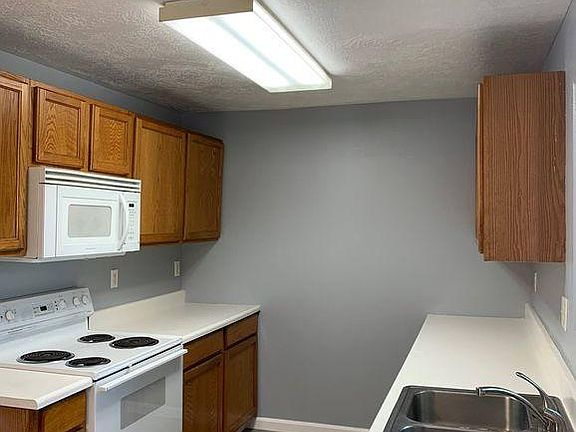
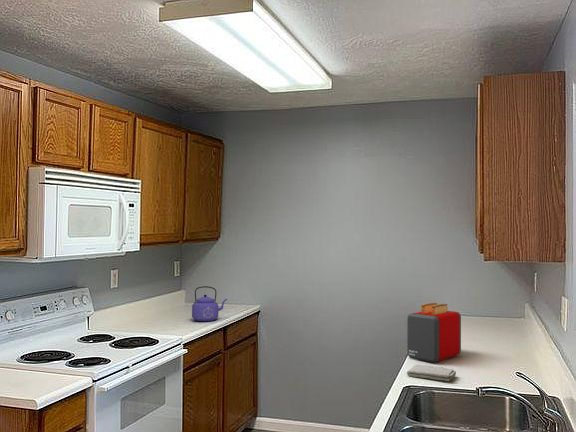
+ kettle [191,285,228,322]
+ washcloth [406,364,457,382]
+ toaster [406,302,462,363]
